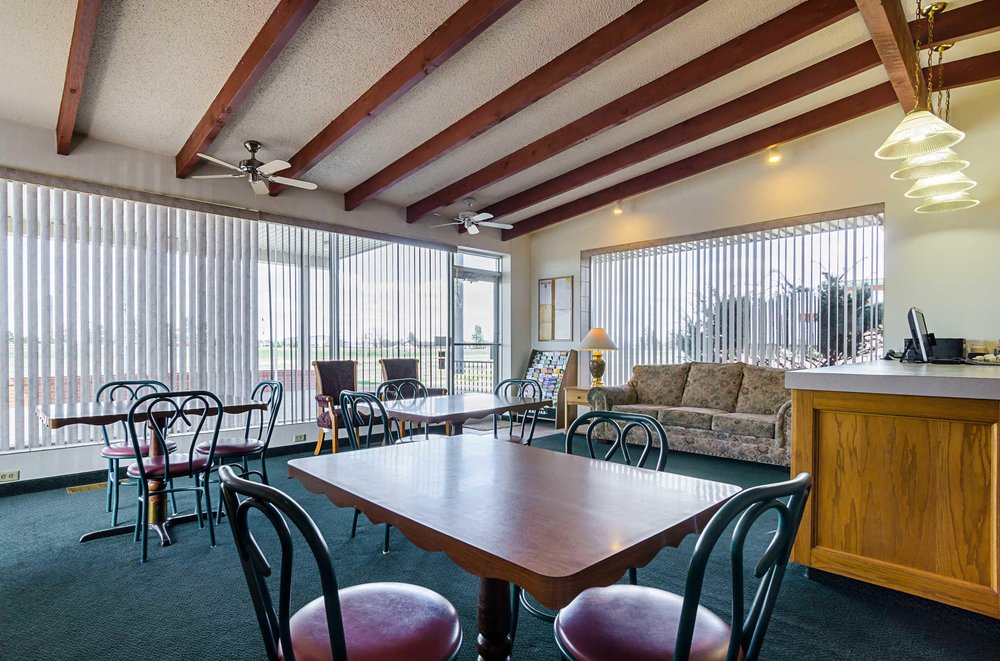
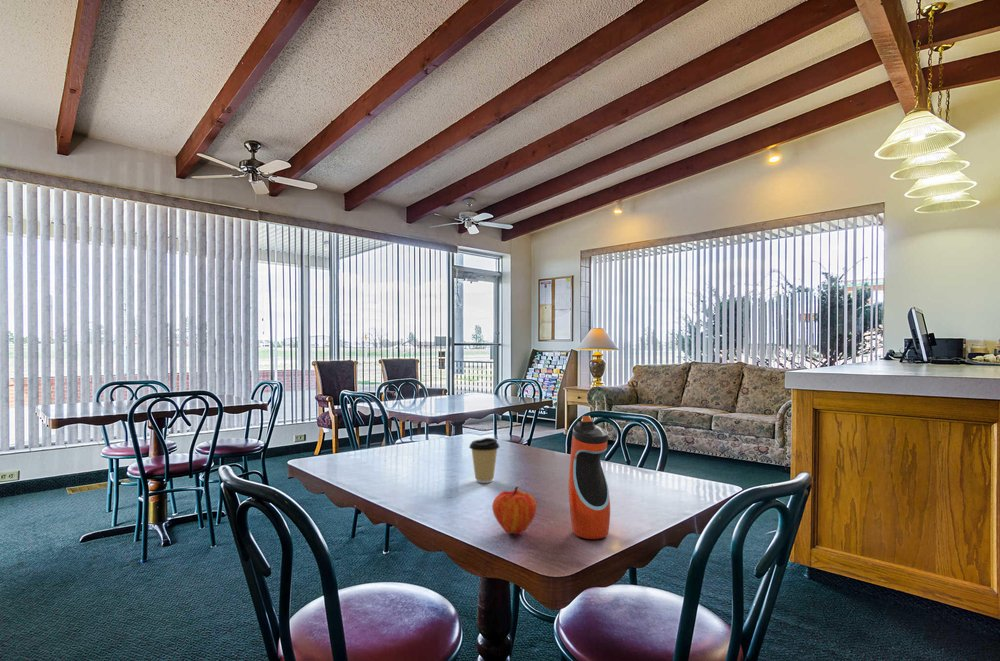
+ water bottle [567,415,611,540]
+ coffee cup [468,437,500,484]
+ fruit [491,485,537,536]
